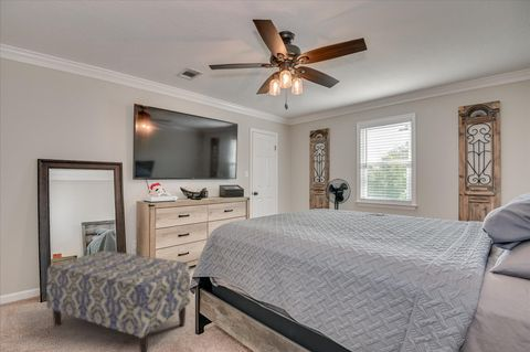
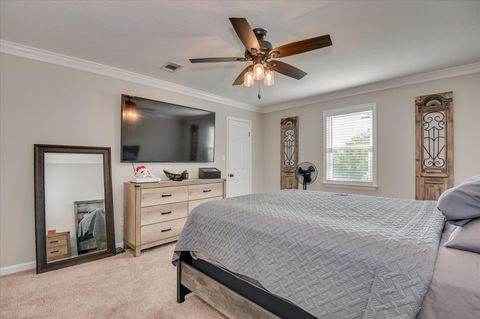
- bench [45,249,191,352]
